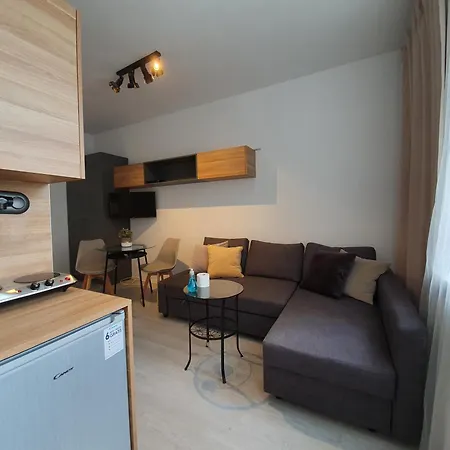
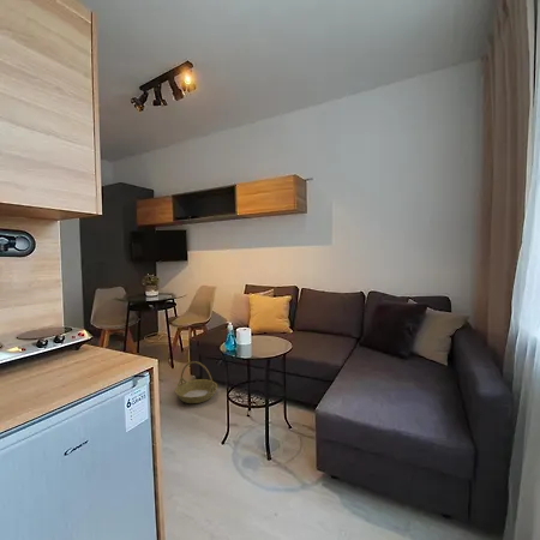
+ basket [174,360,218,404]
